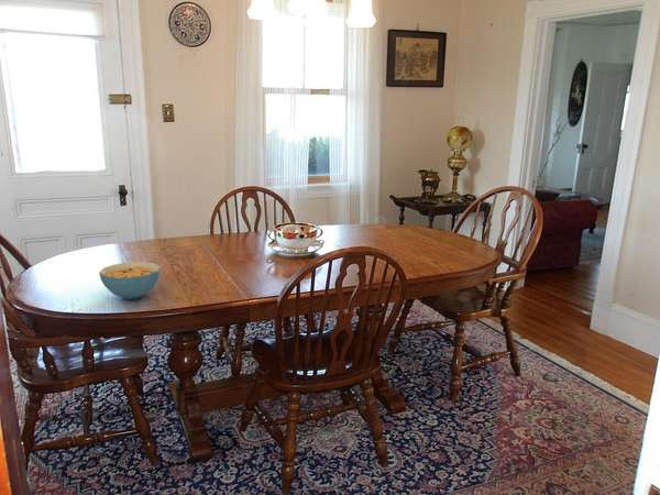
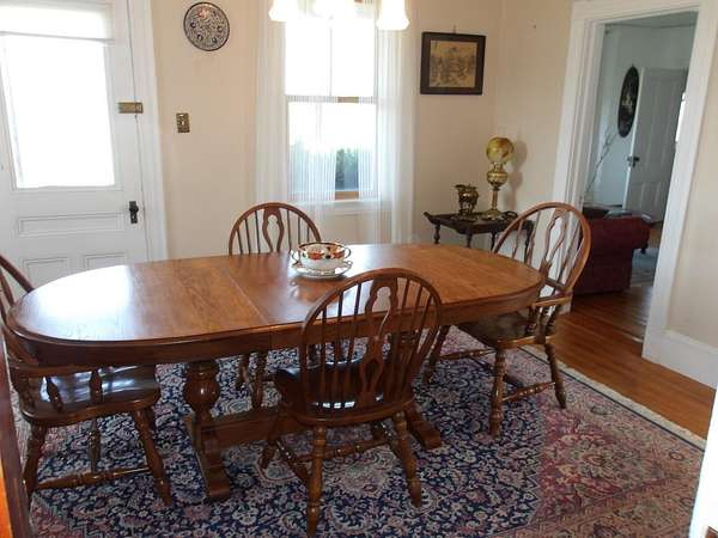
- cereal bowl [98,261,162,300]
